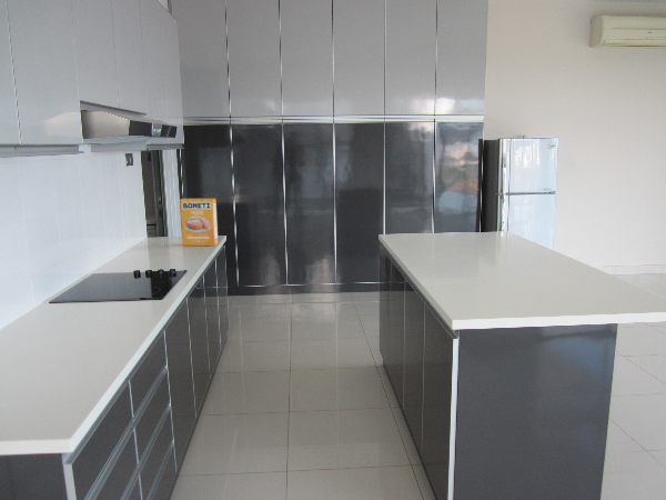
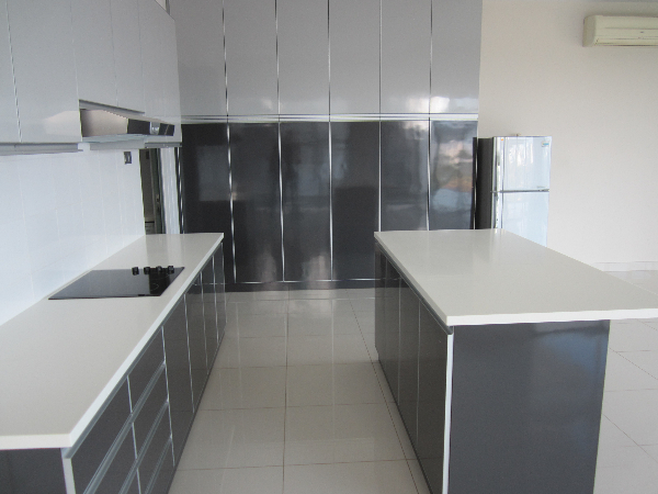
- cereal box [179,198,219,247]
